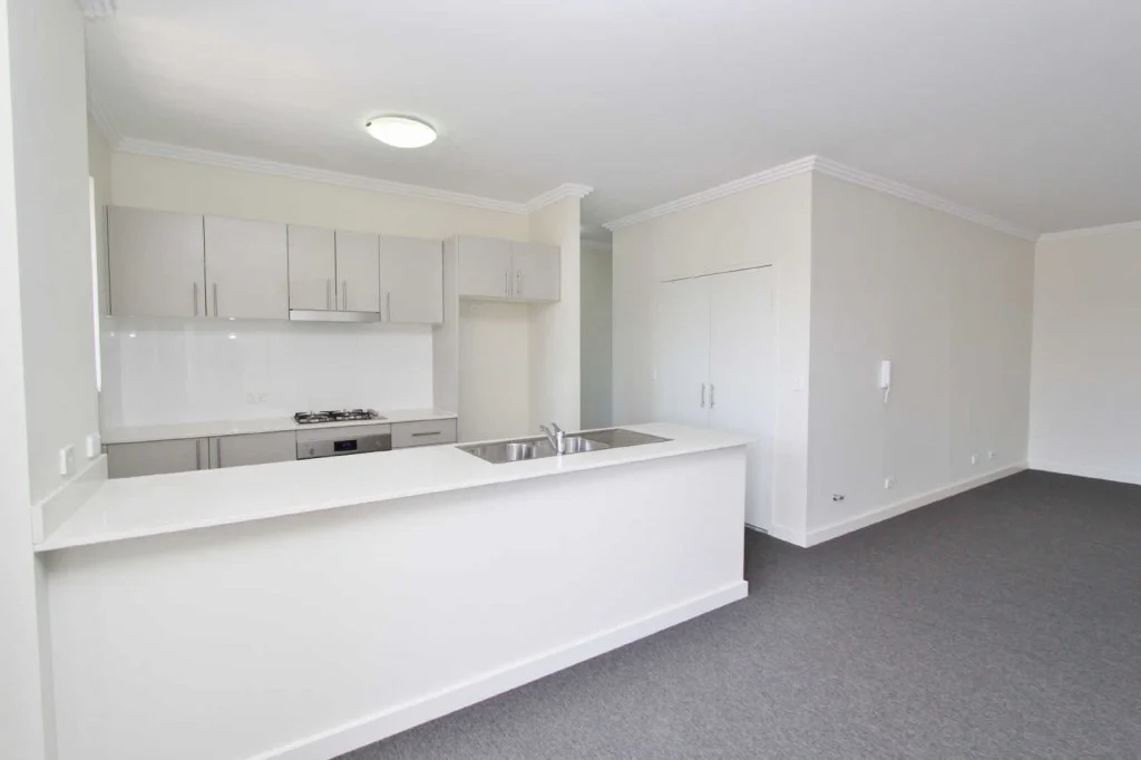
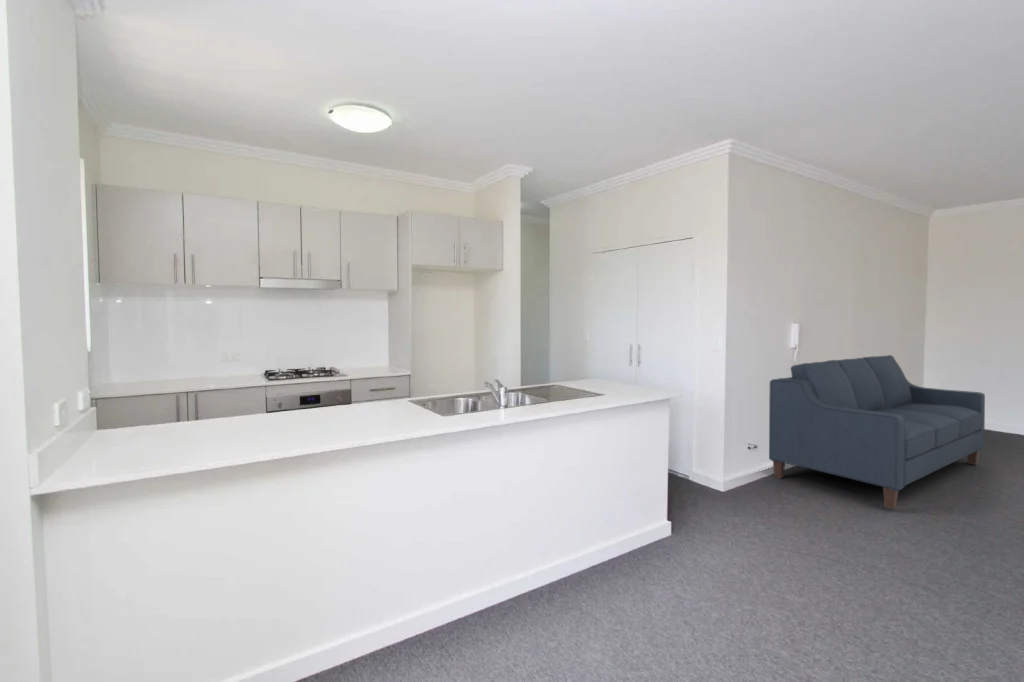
+ sofa [768,354,986,510]
